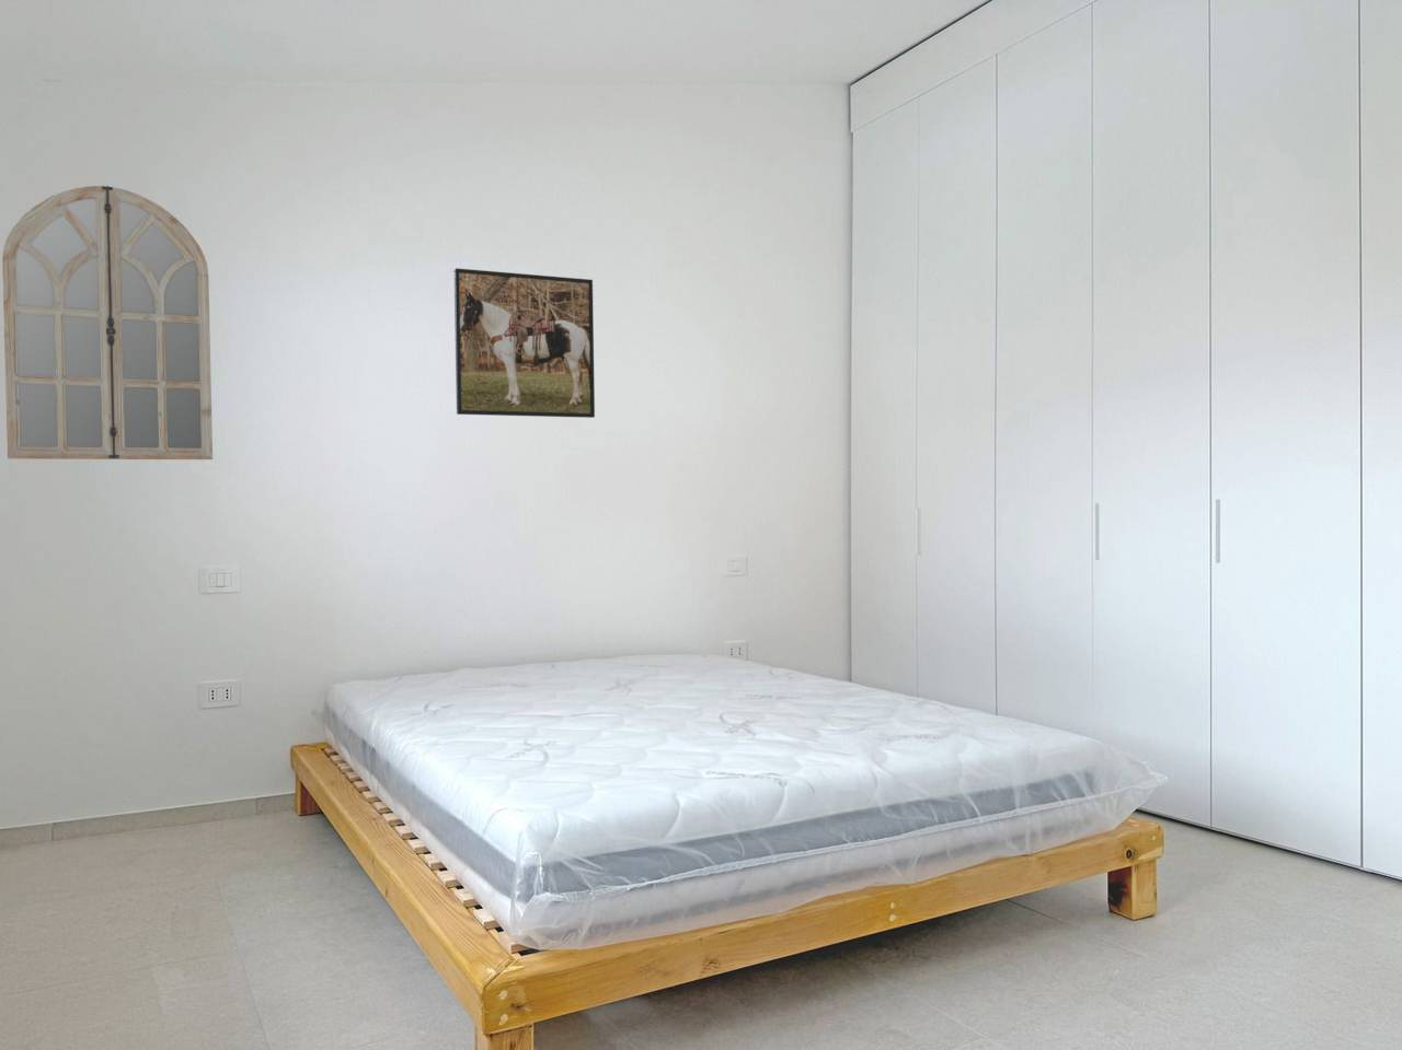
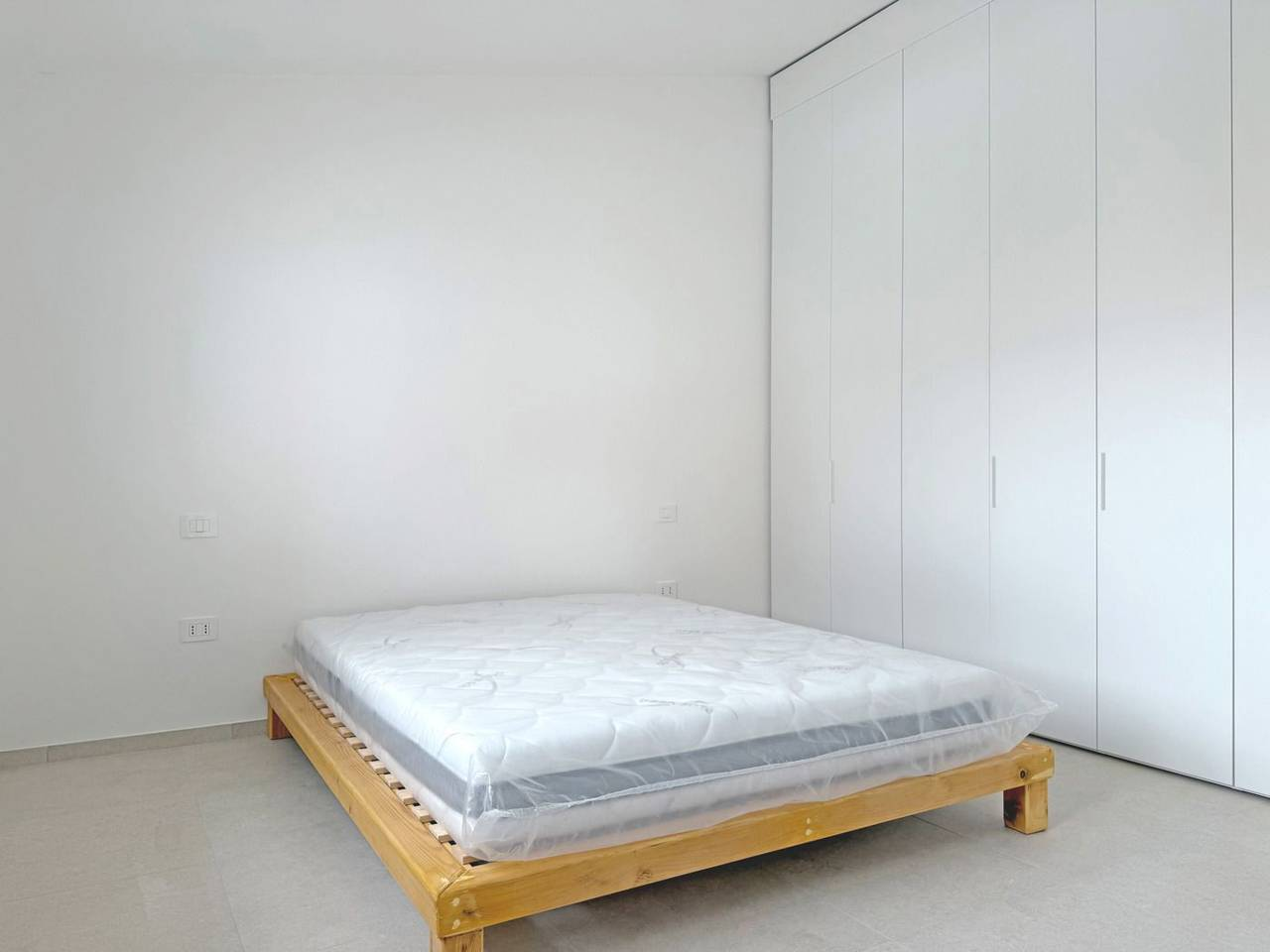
- home mirror [1,185,213,460]
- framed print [454,267,596,419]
